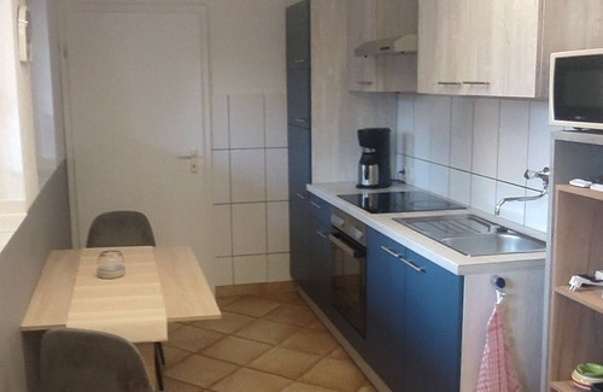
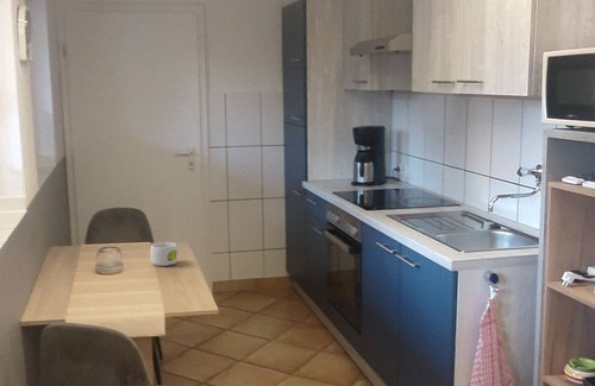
+ mug [150,241,180,267]
